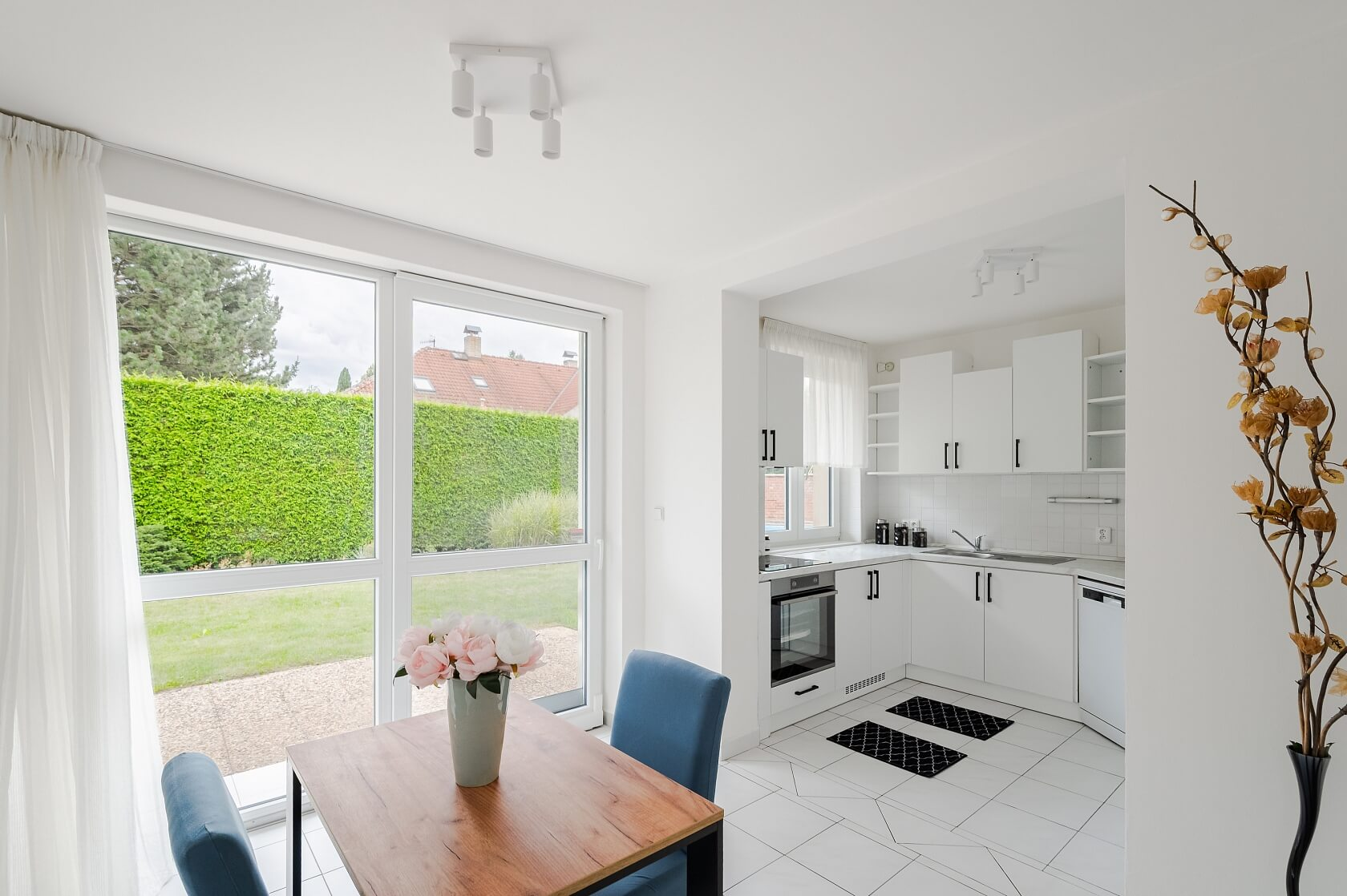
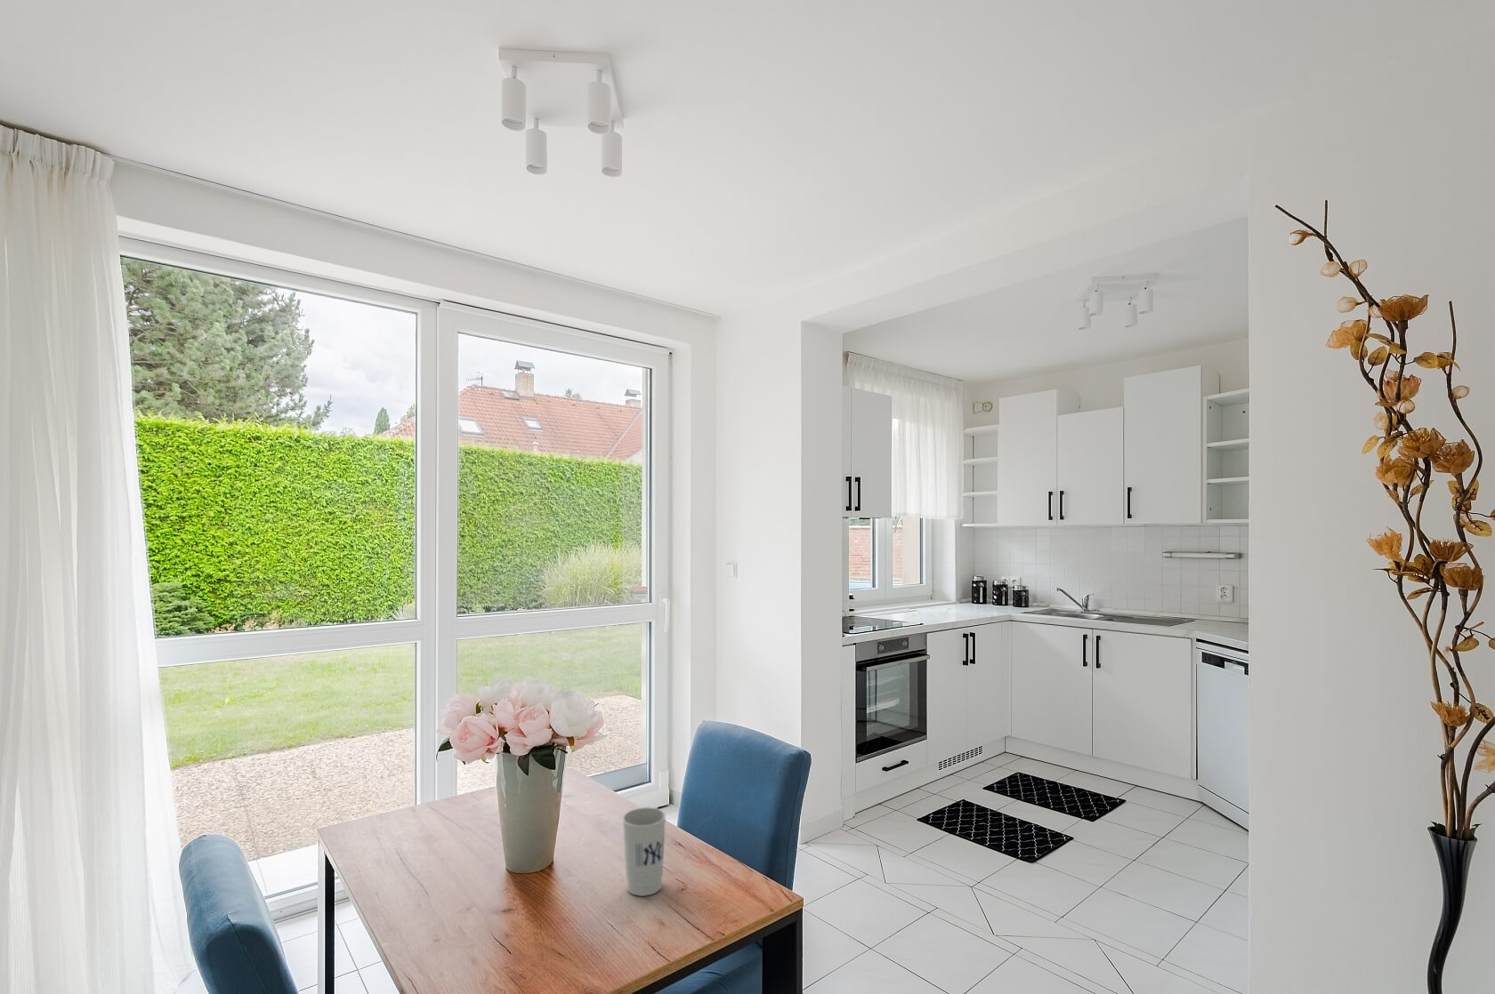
+ cup [622,807,667,897]
